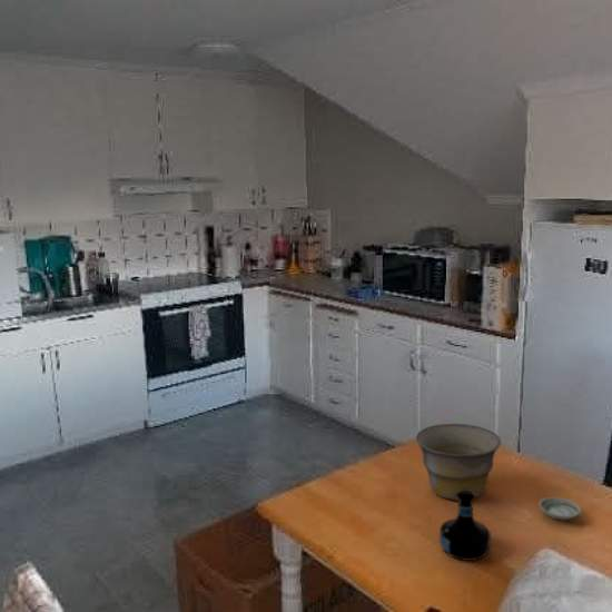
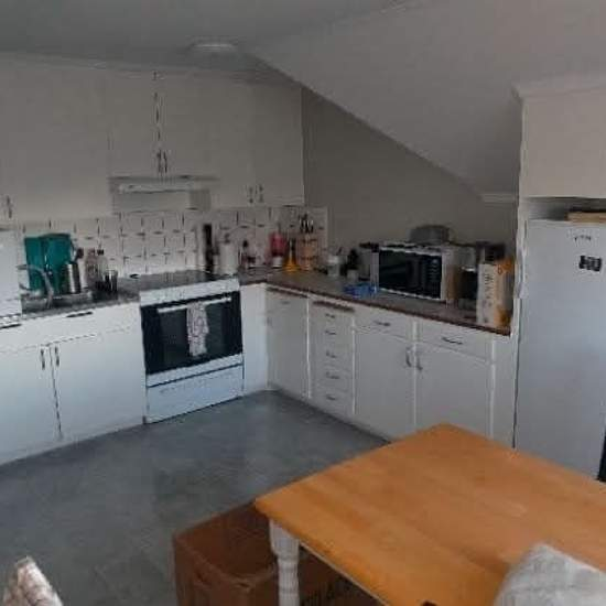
- saucer [537,496,582,522]
- tequila bottle [438,488,492,562]
- bowl [415,423,502,502]
